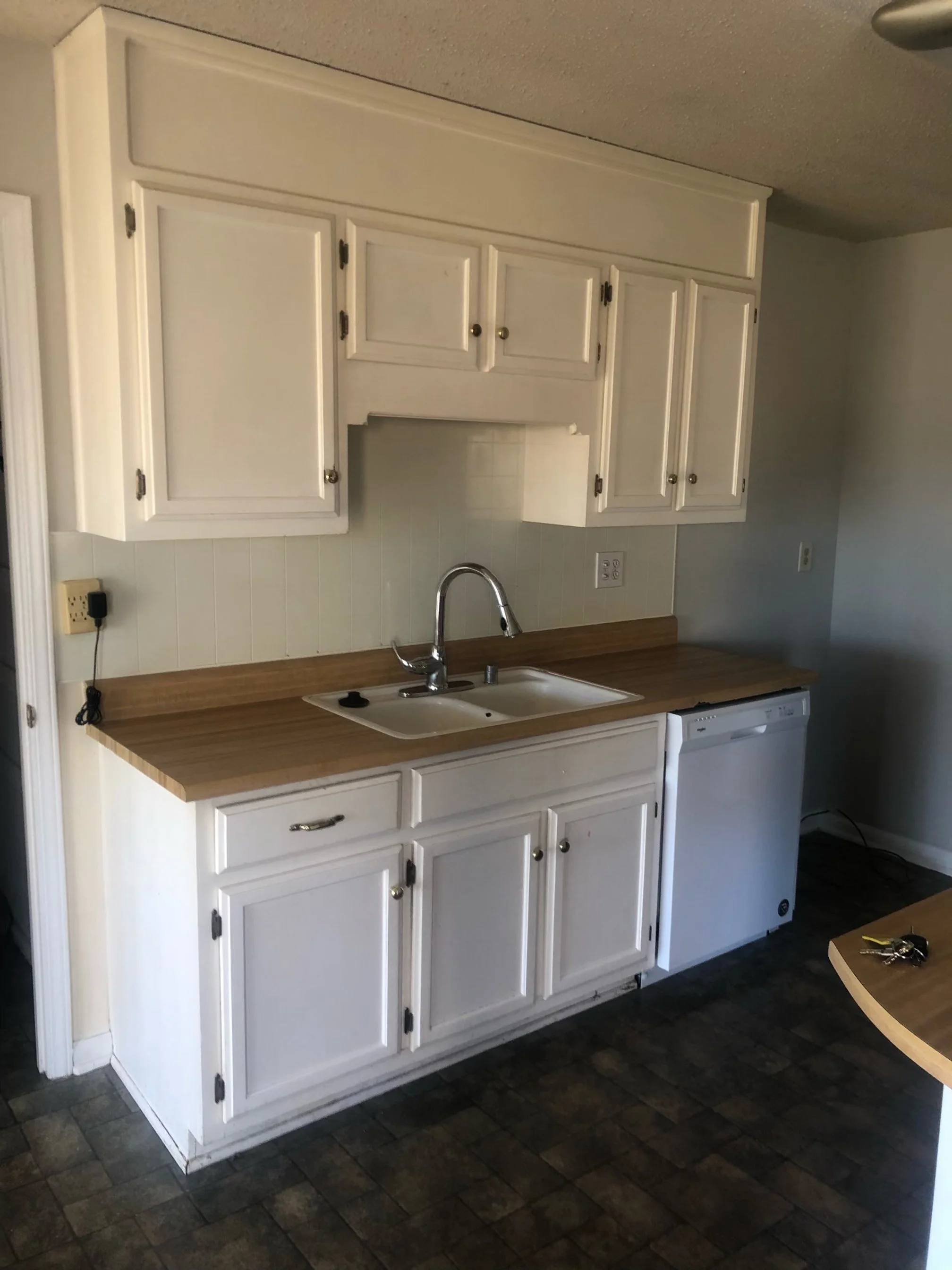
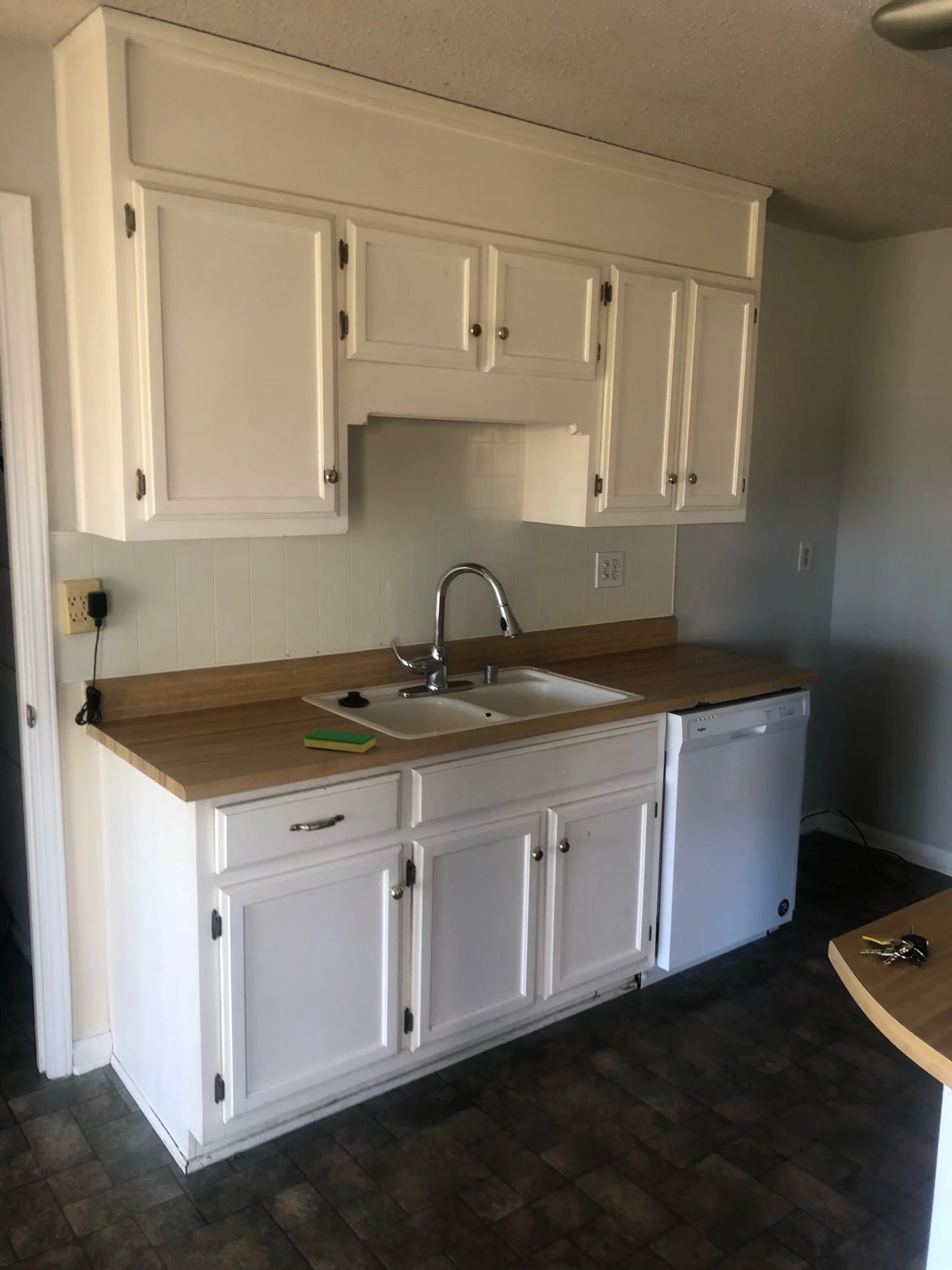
+ dish sponge [304,728,376,753]
